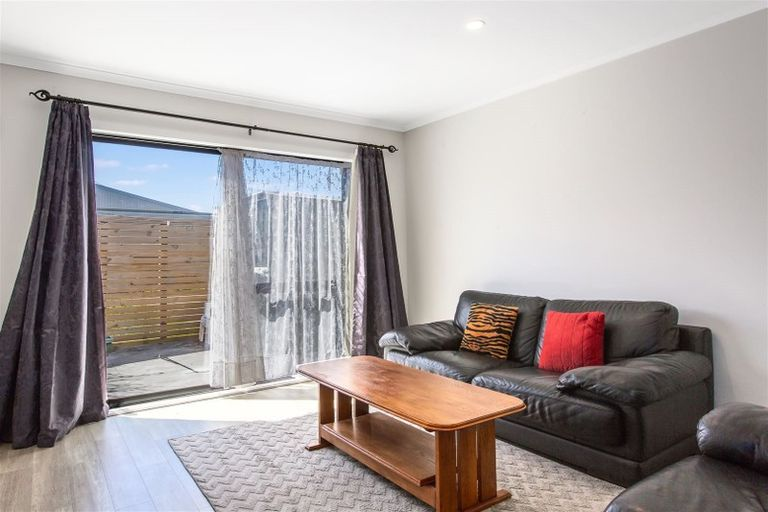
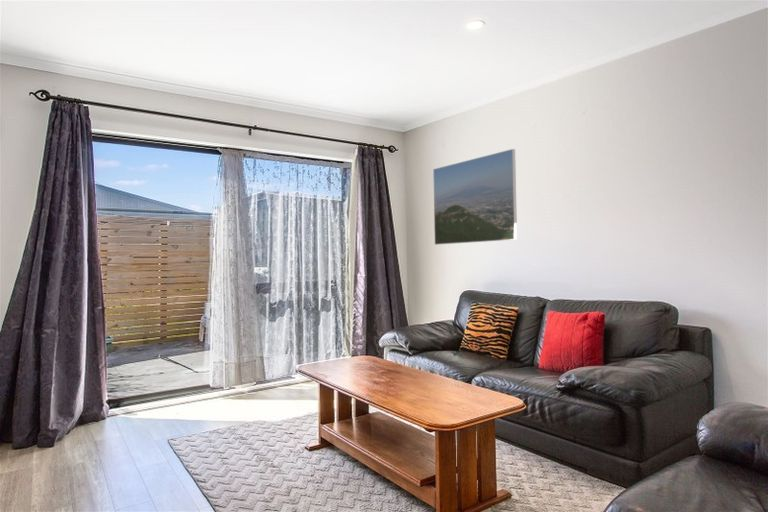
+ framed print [432,148,518,246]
